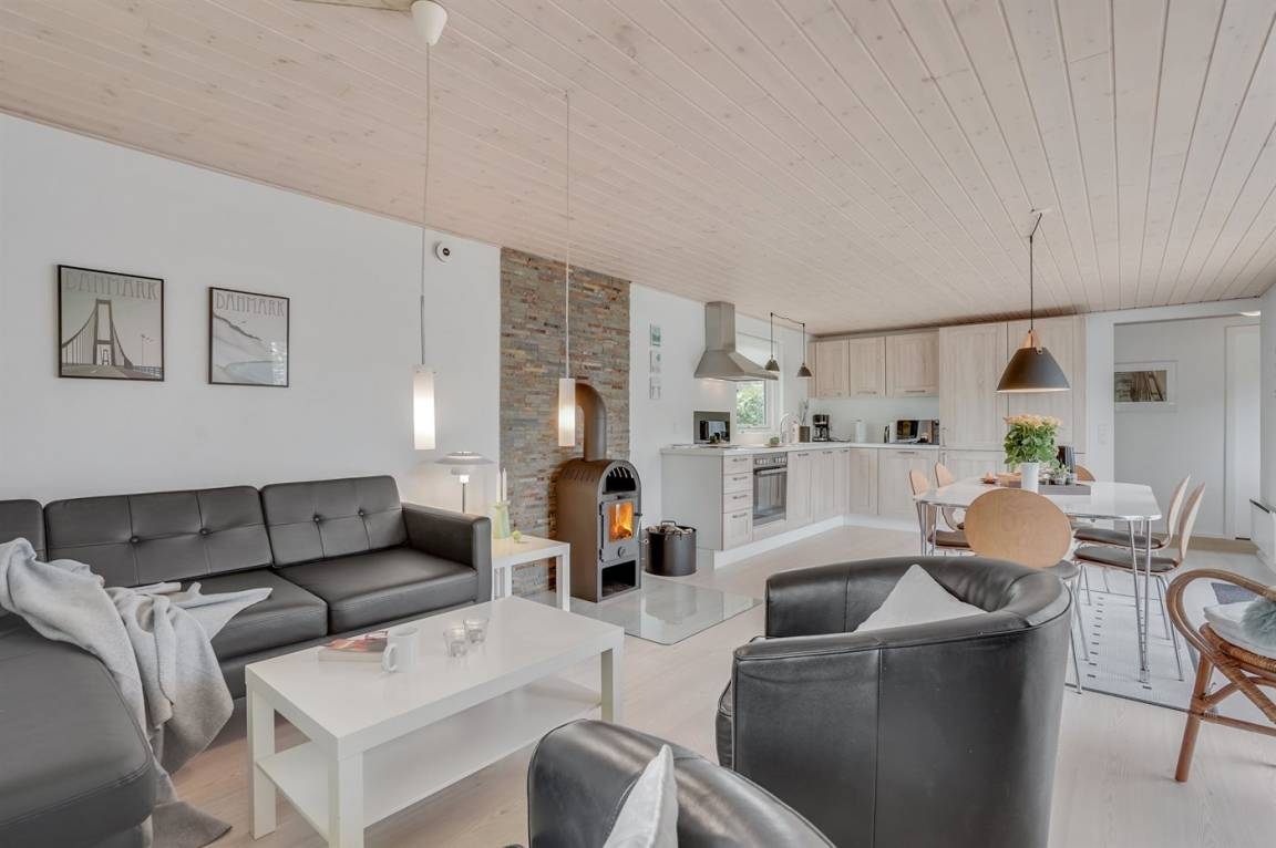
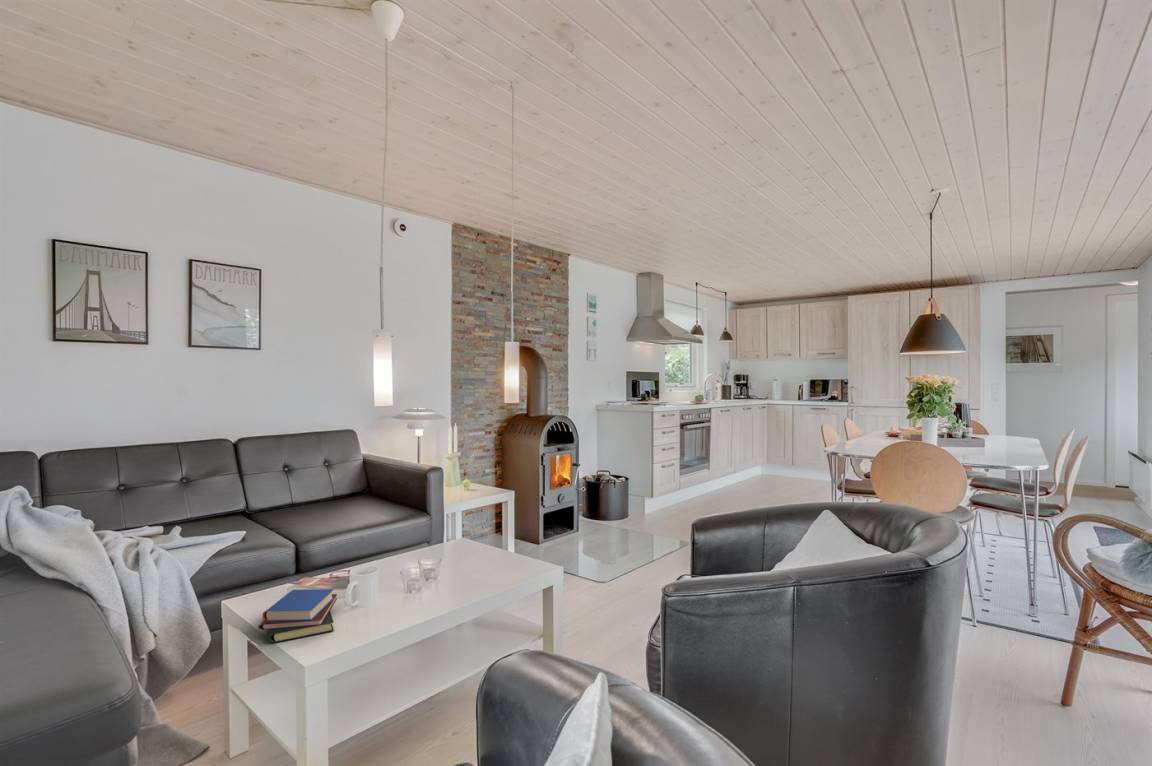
+ book [257,588,338,643]
